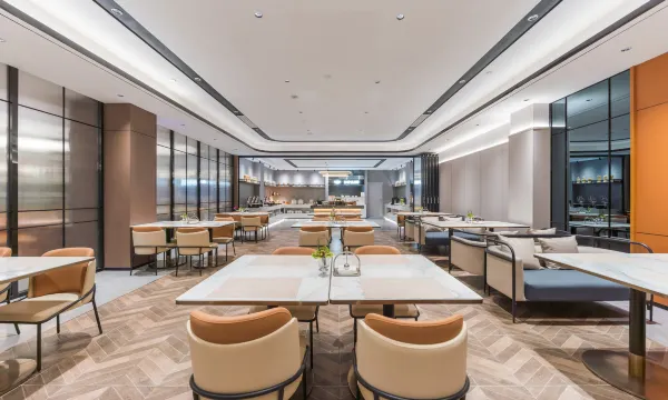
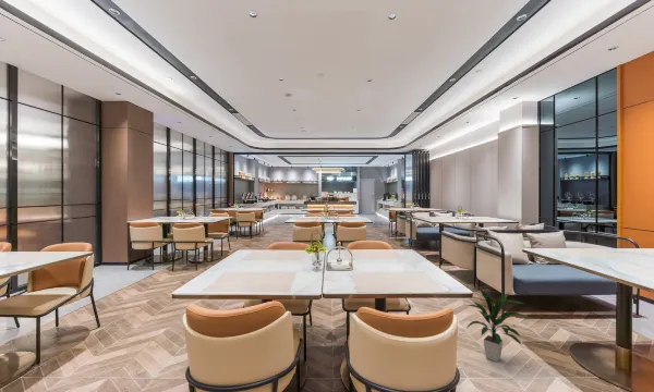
+ indoor plant [467,286,524,363]
